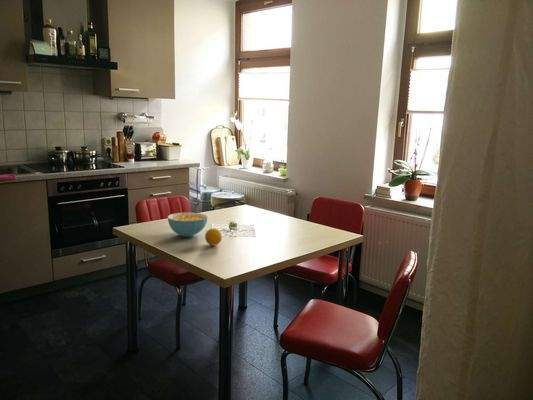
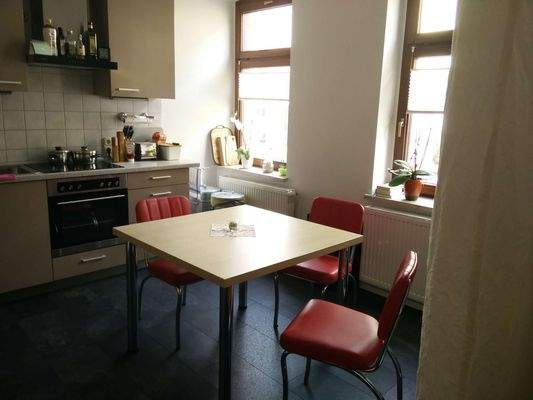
- cereal bowl [167,211,208,238]
- fruit [204,227,223,246]
